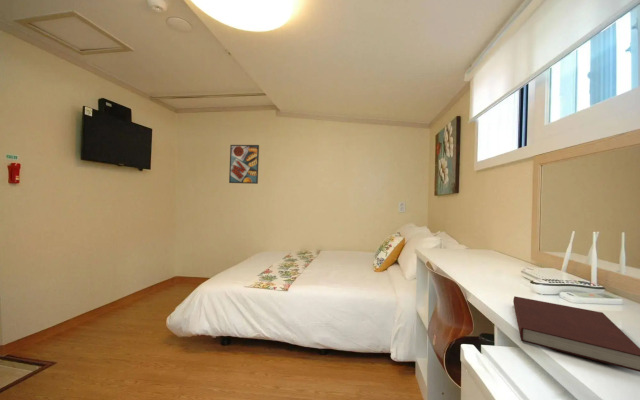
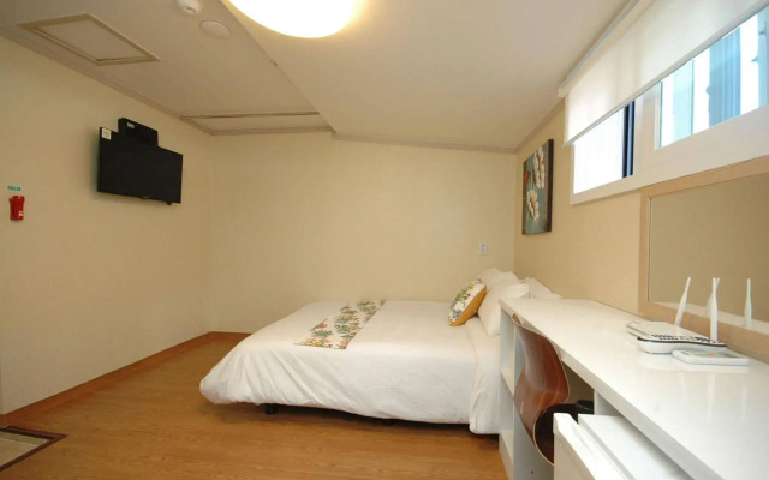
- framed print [228,144,260,185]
- notebook [512,295,640,373]
